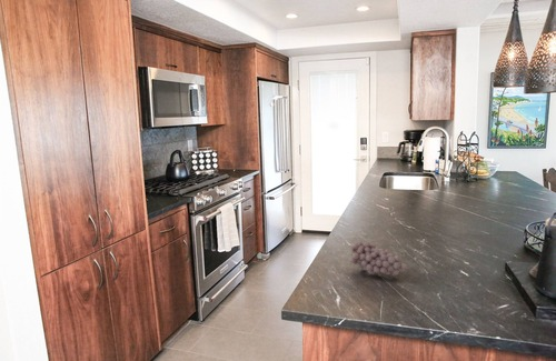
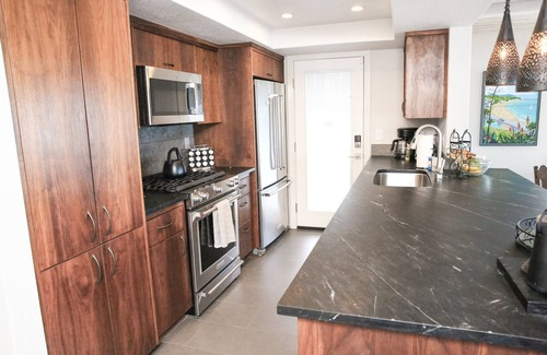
- fruit [348,240,408,278]
